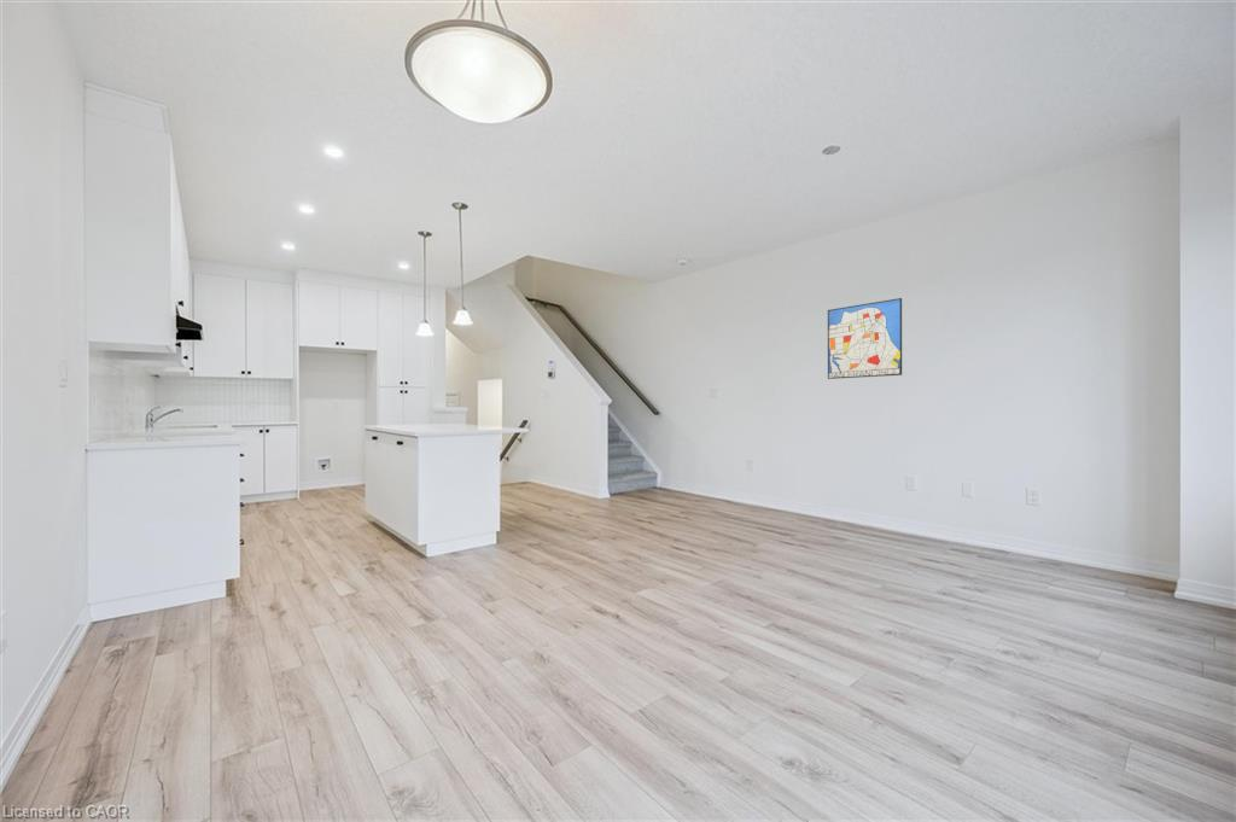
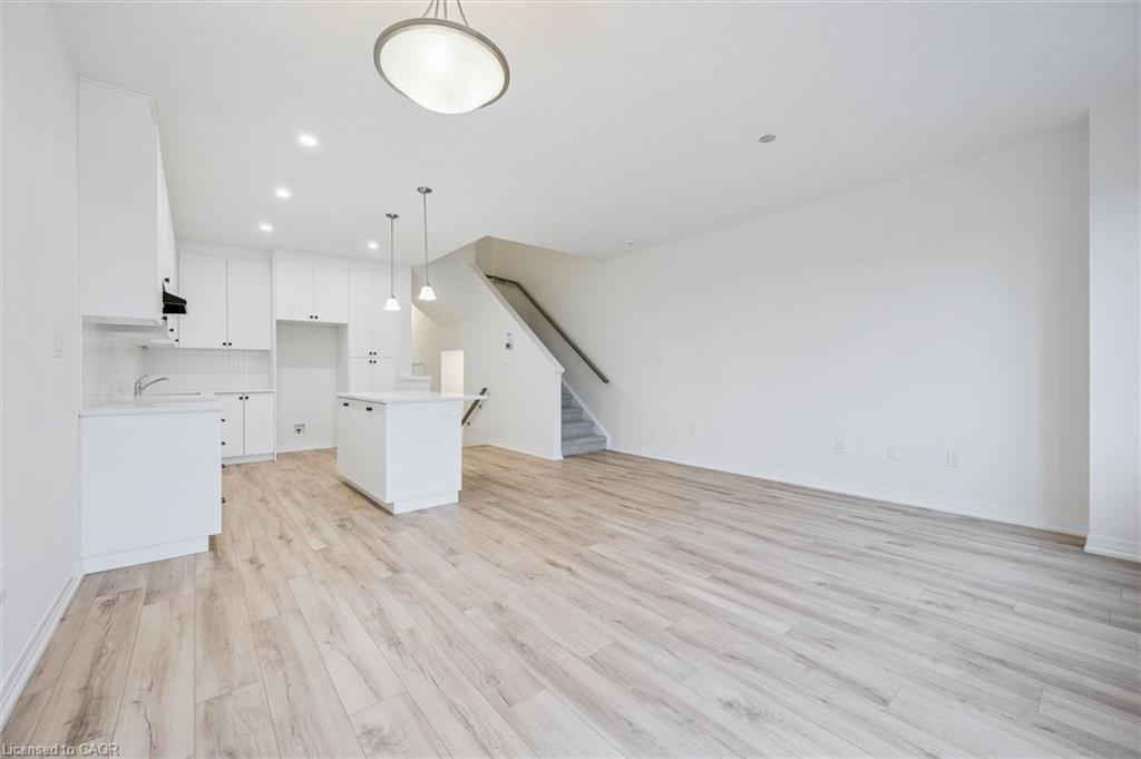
- wall art [827,297,903,380]
